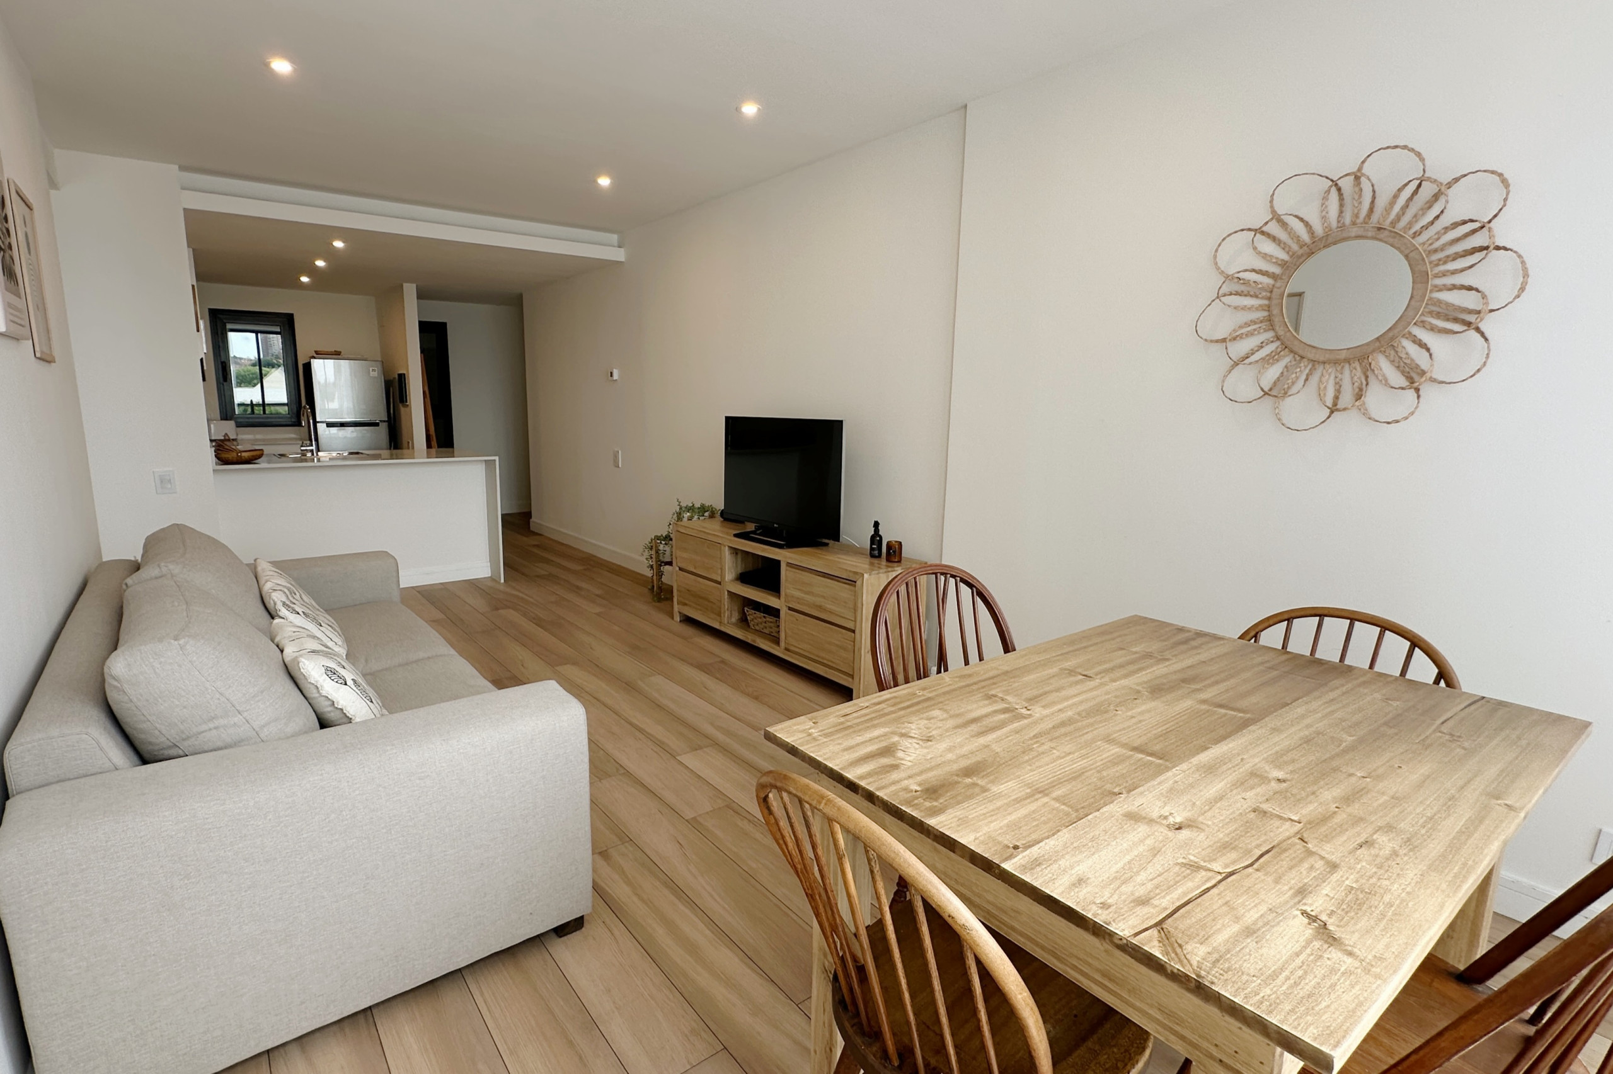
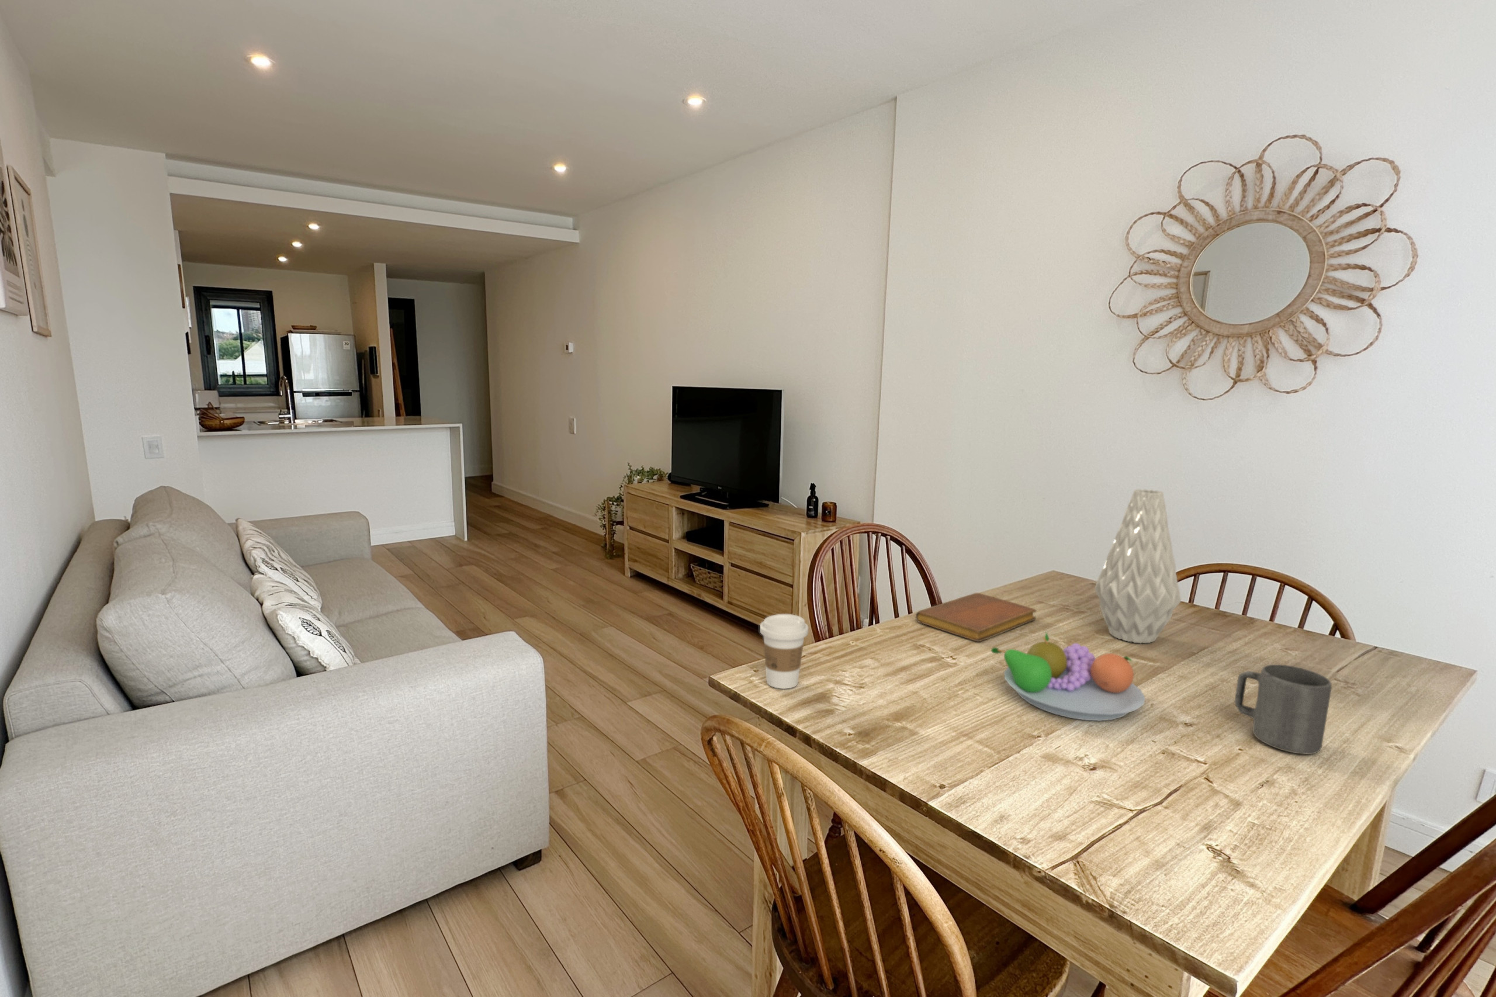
+ mug [1235,664,1332,756]
+ vase [1094,488,1181,644]
+ coffee cup [759,613,809,690]
+ notebook [915,592,1038,642]
+ fruit bowl [991,631,1146,722]
